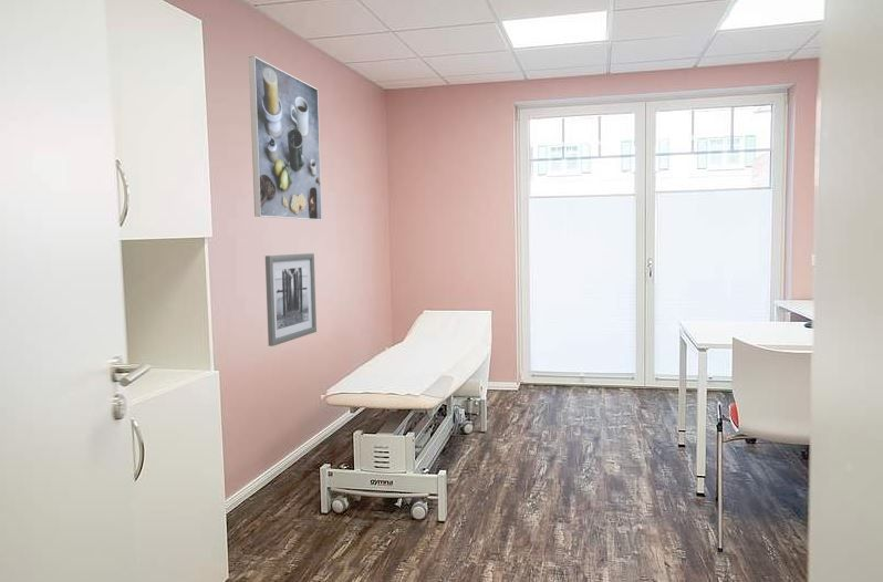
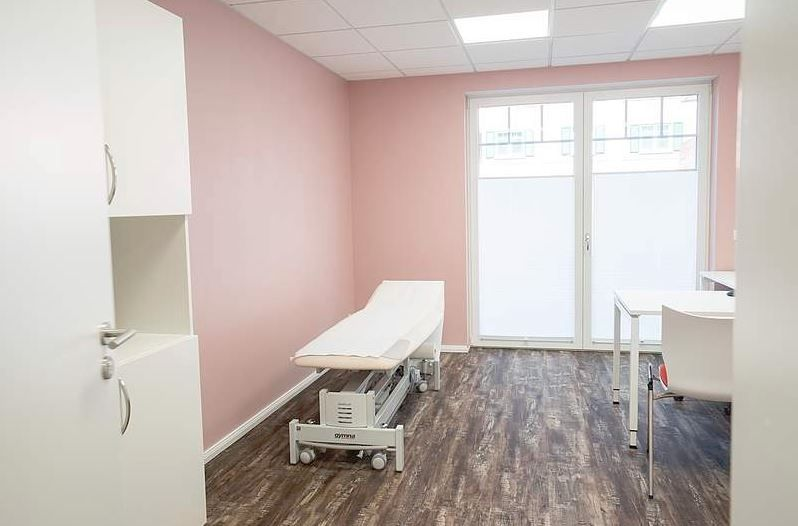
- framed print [248,55,323,221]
- wall art [264,252,318,347]
